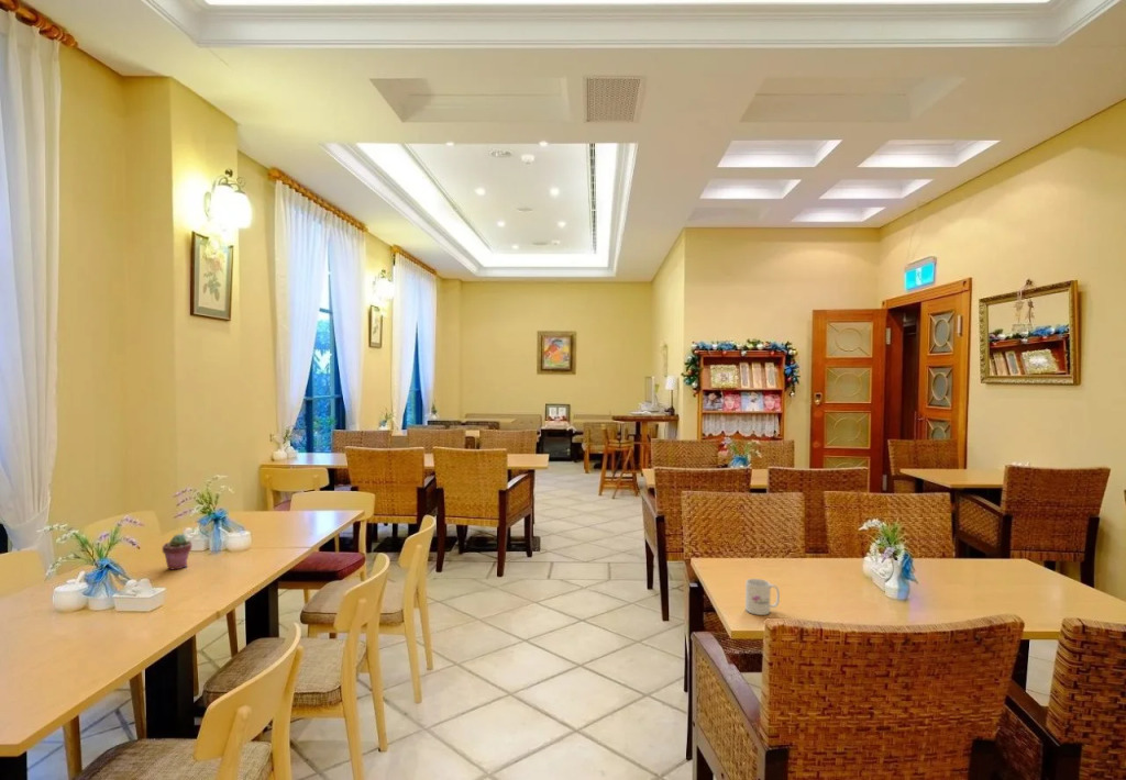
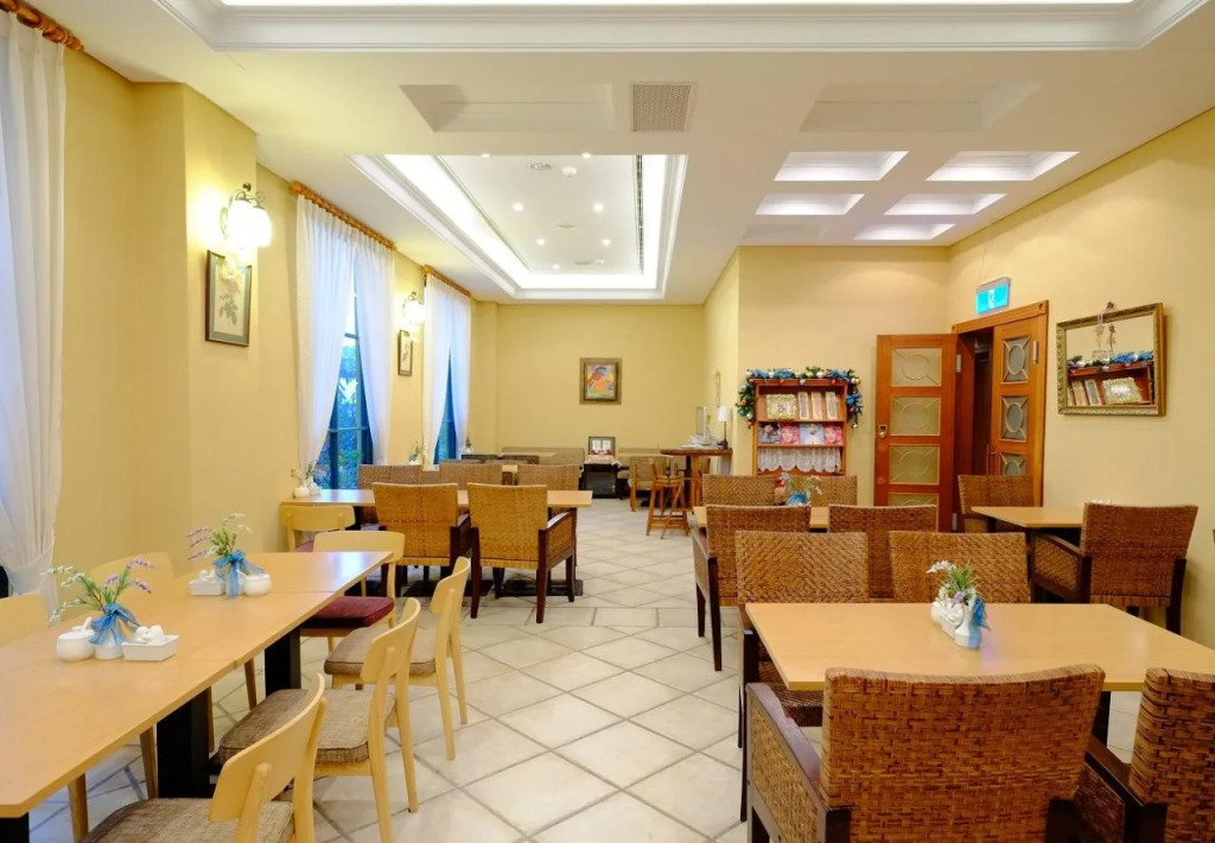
- mug [744,578,781,616]
- potted succulent [162,533,194,570]
